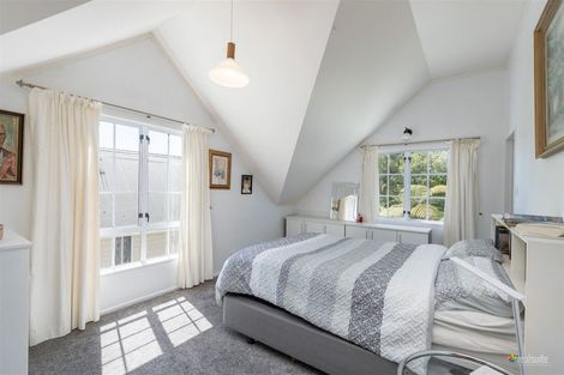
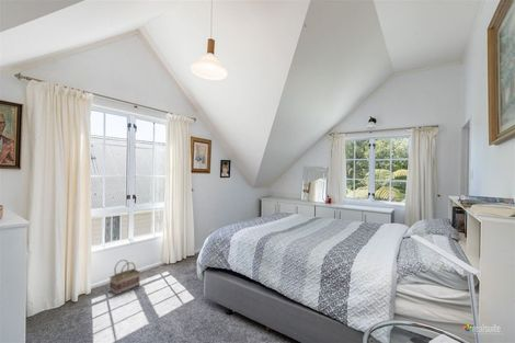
+ basket [108,259,141,296]
